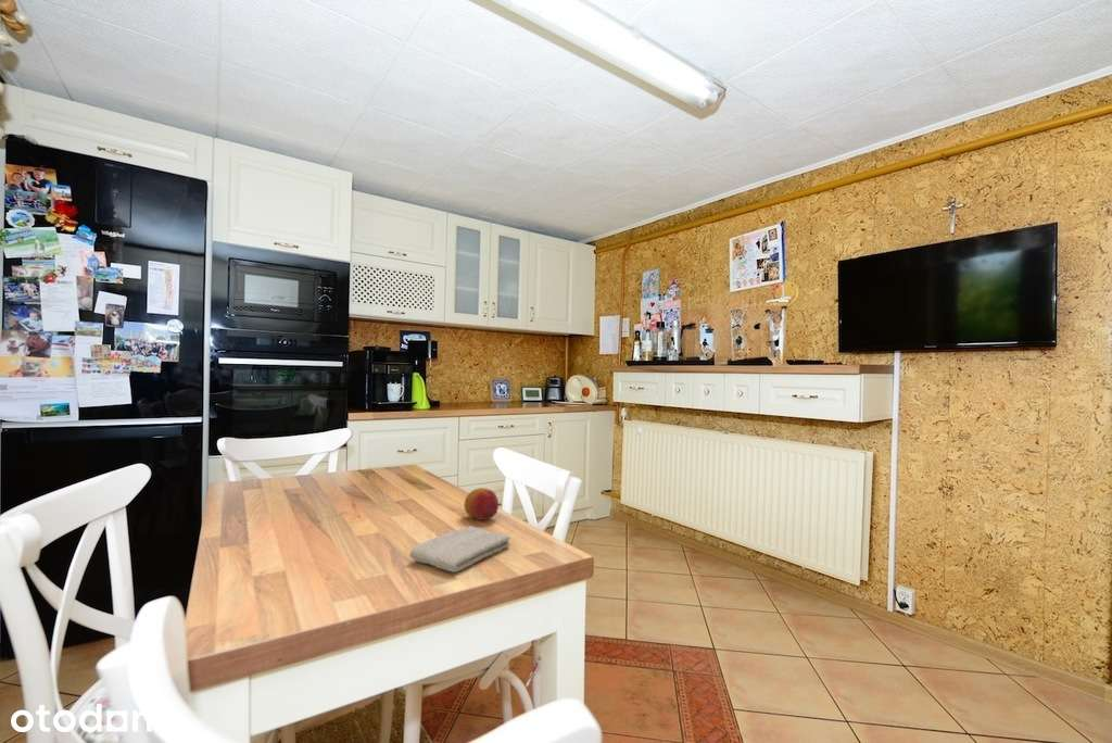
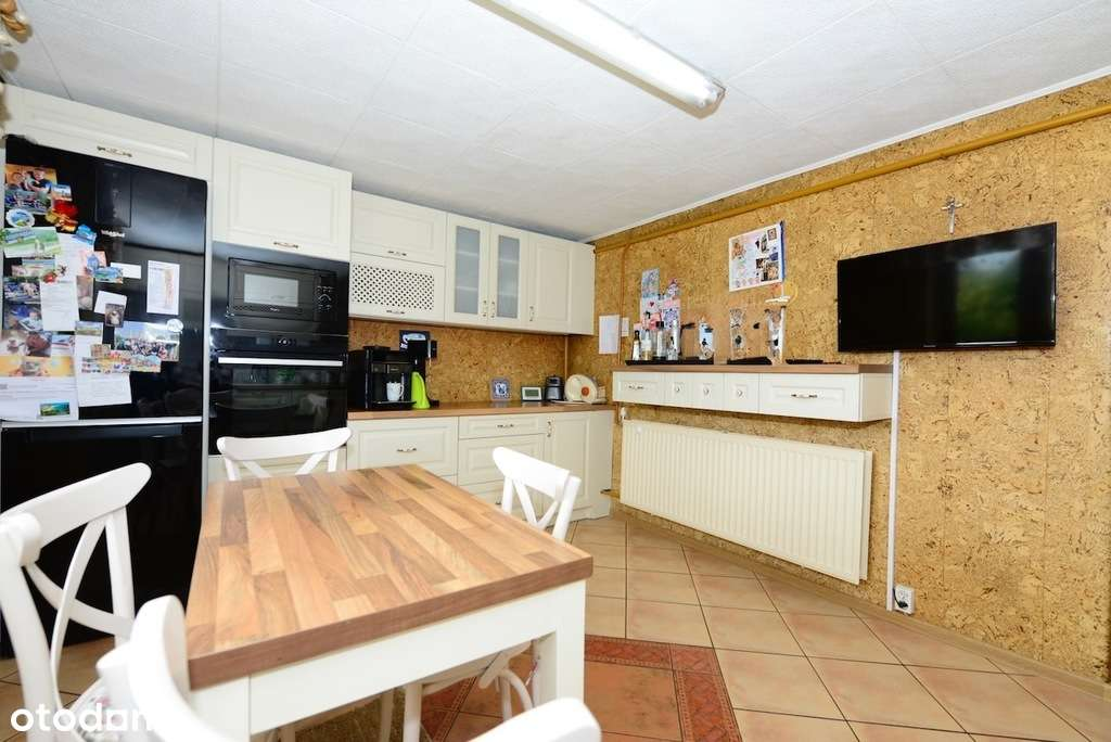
- fruit [463,487,500,521]
- washcloth [408,525,510,574]
